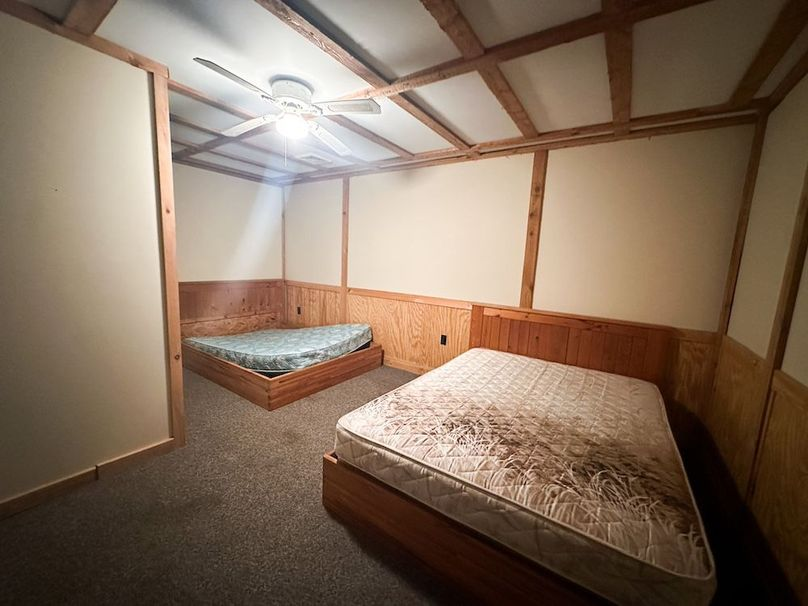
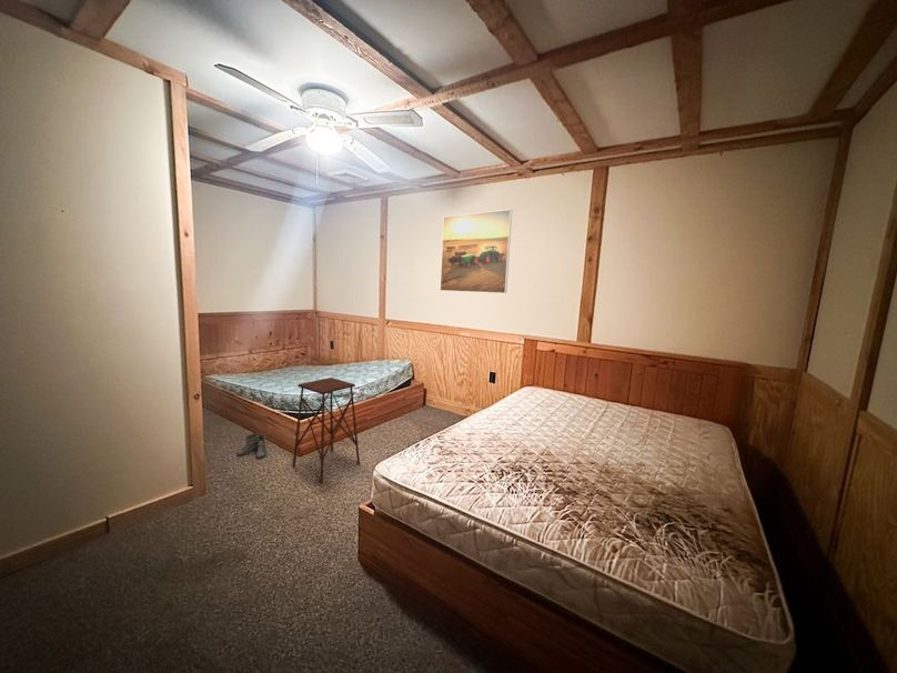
+ side table [292,376,361,484]
+ boots [236,432,268,460]
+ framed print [439,209,513,294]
